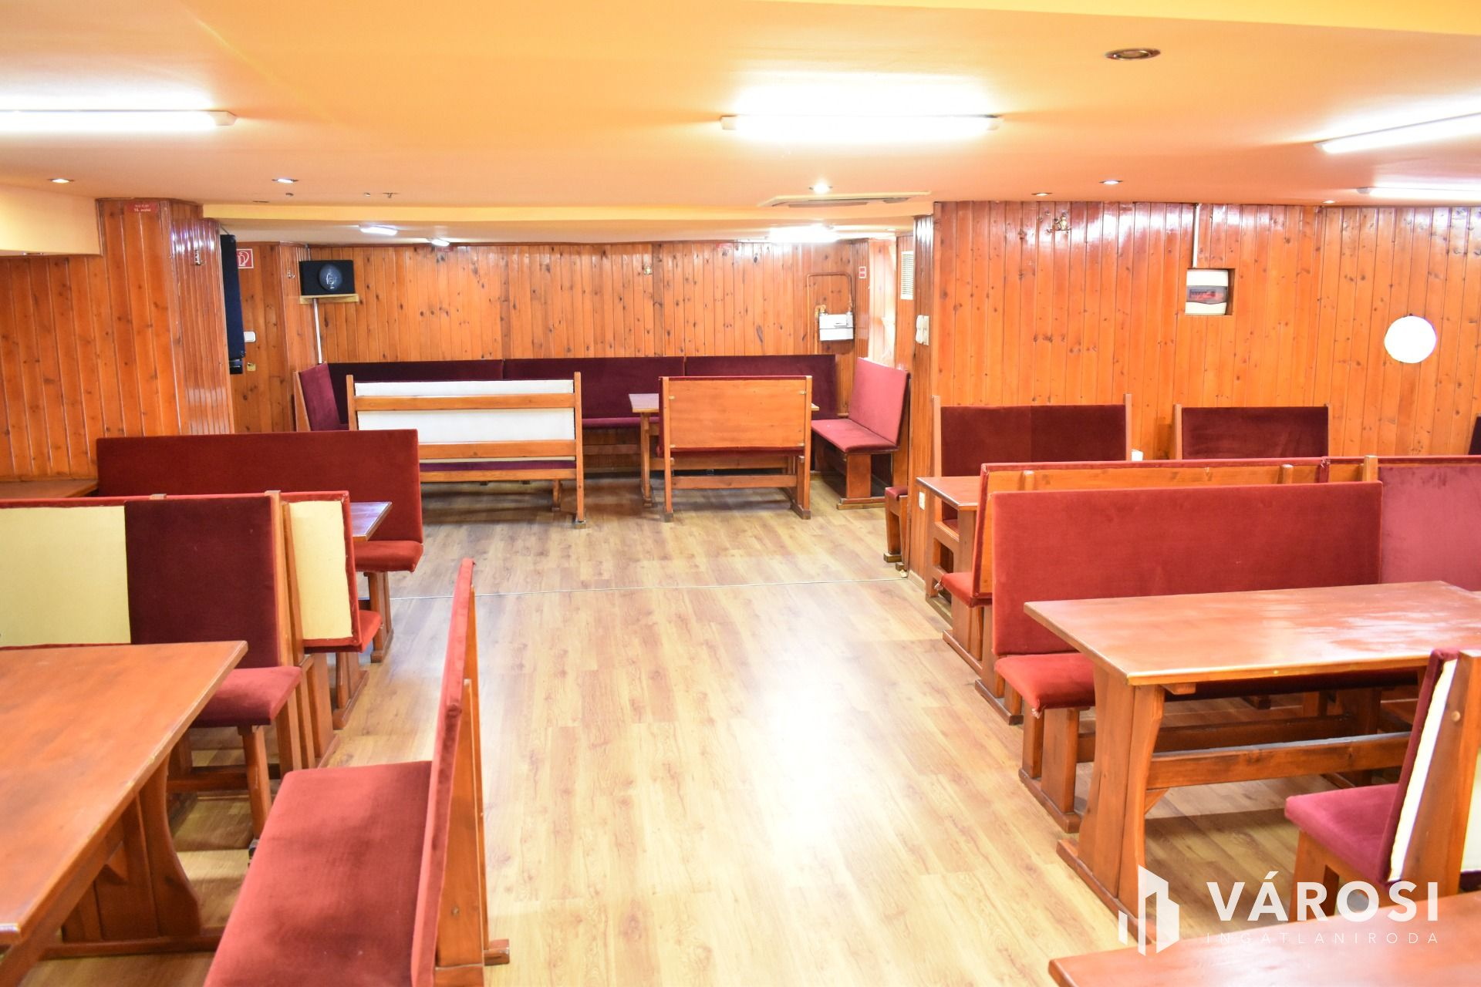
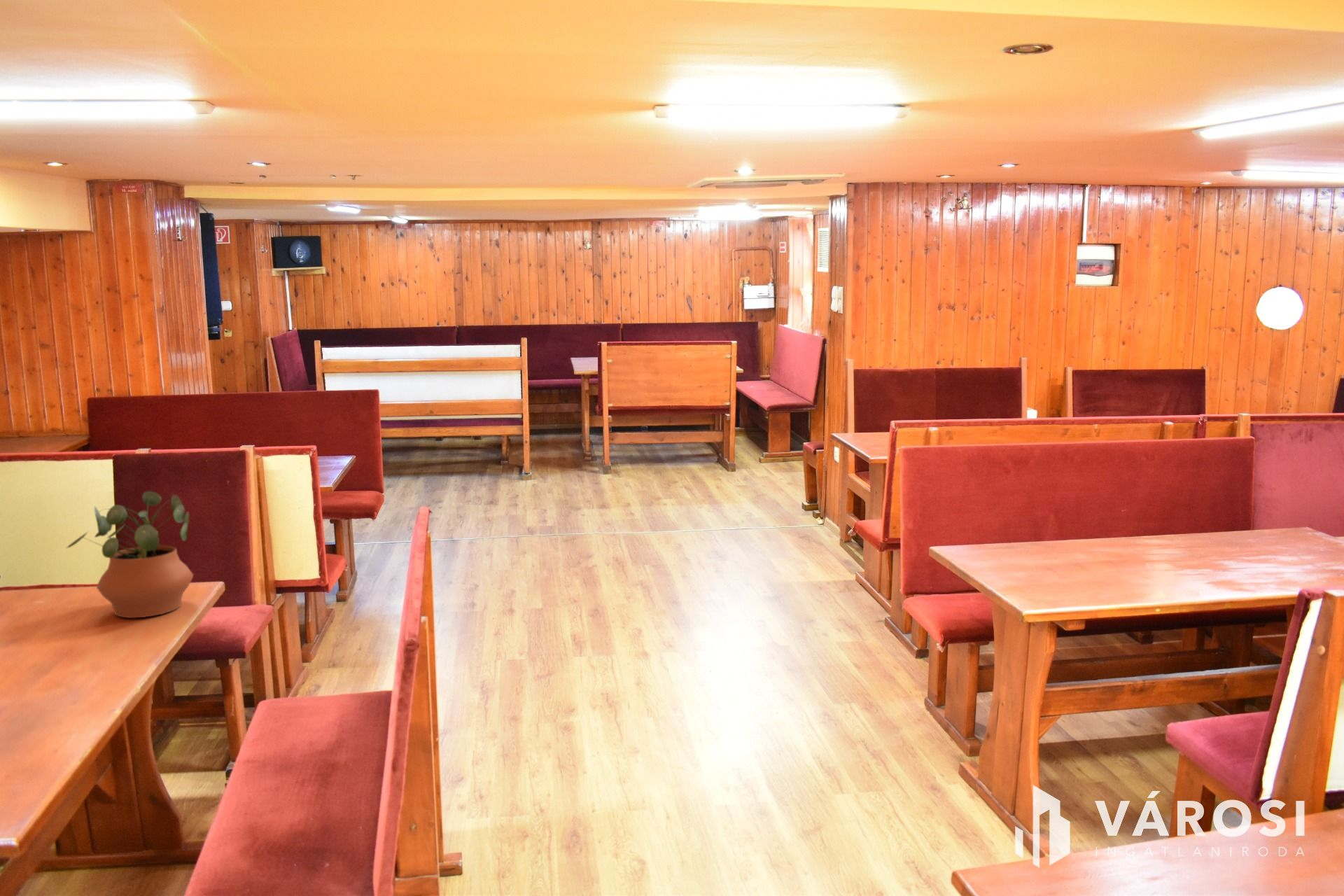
+ potted plant [66,491,194,619]
